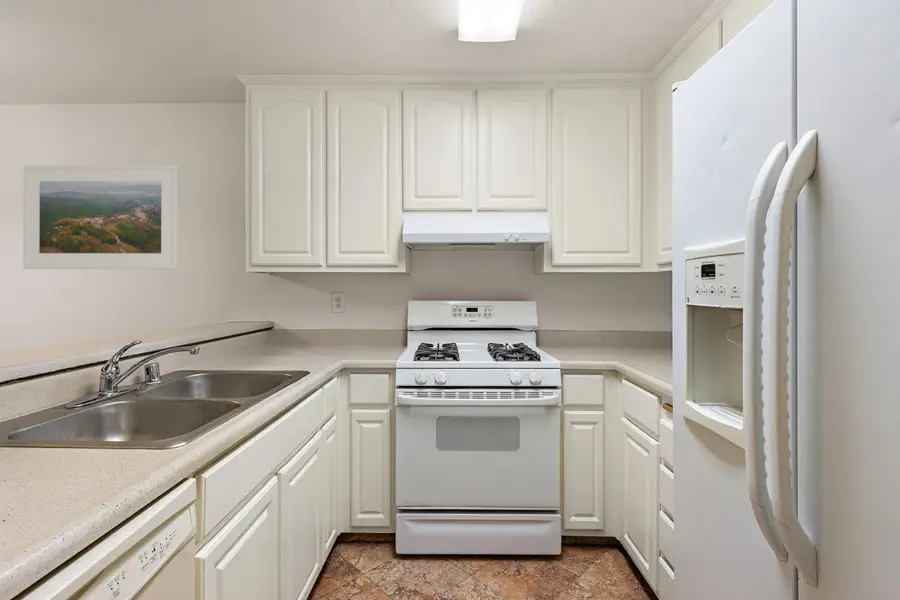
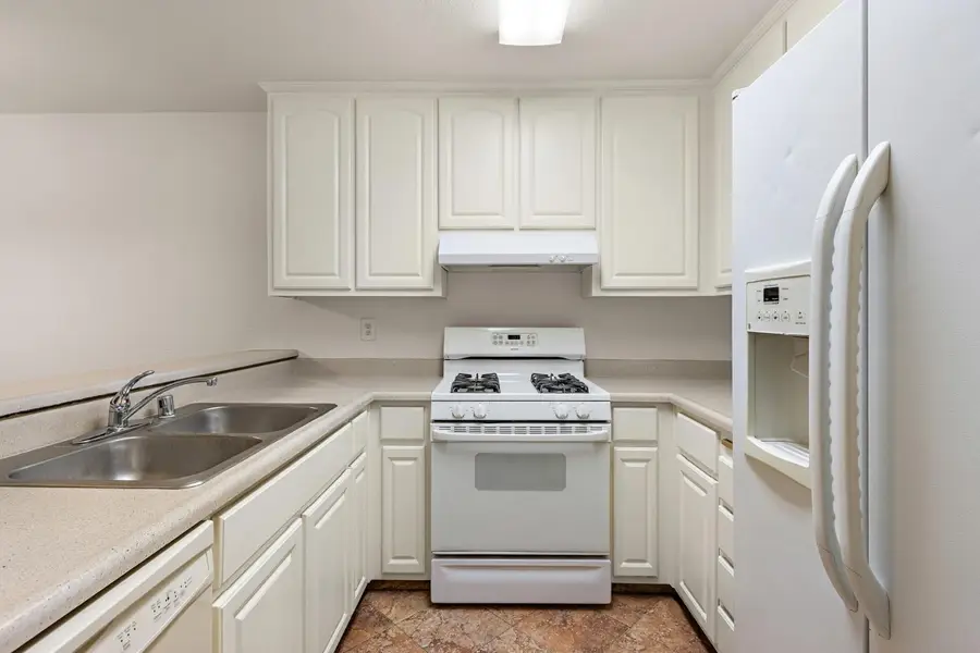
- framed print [22,164,180,270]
